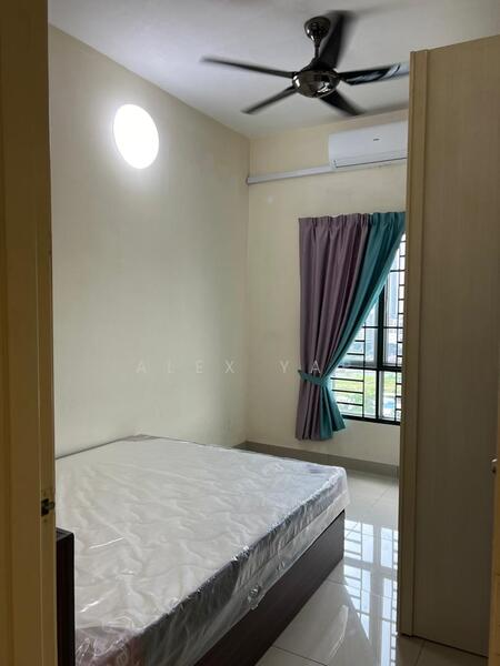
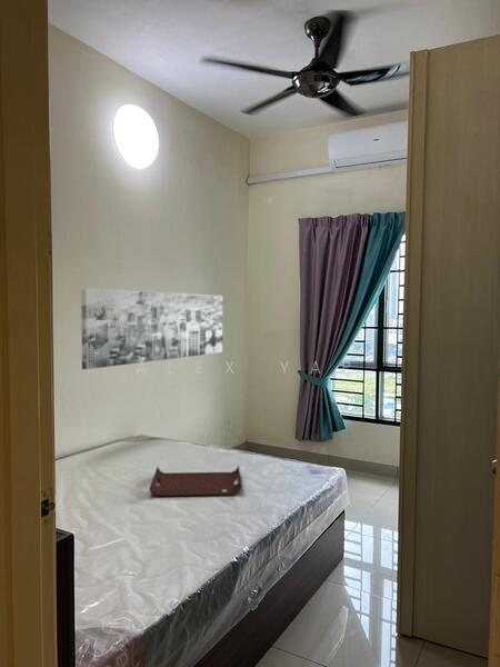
+ serving tray [149,465,243,498]
+ wall art [80,288,223,370]
